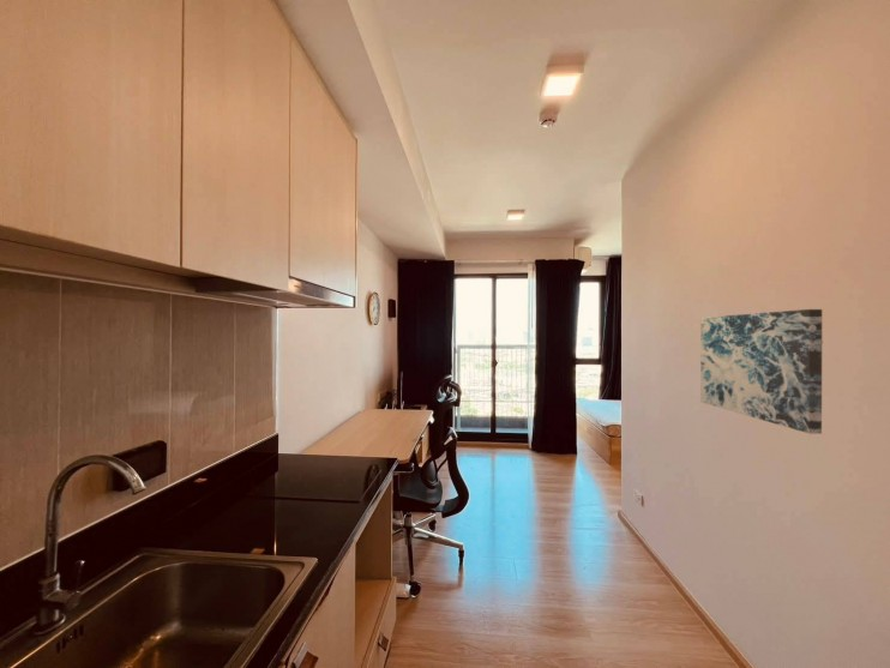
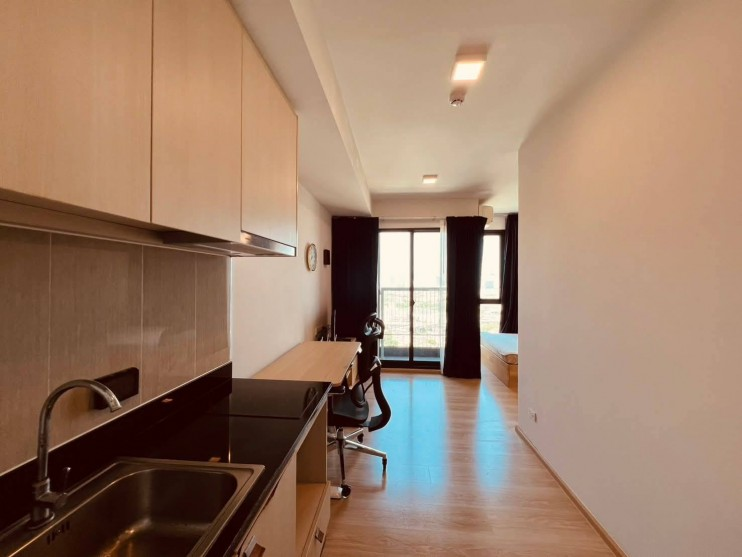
- wall art [699,308,824,435]
